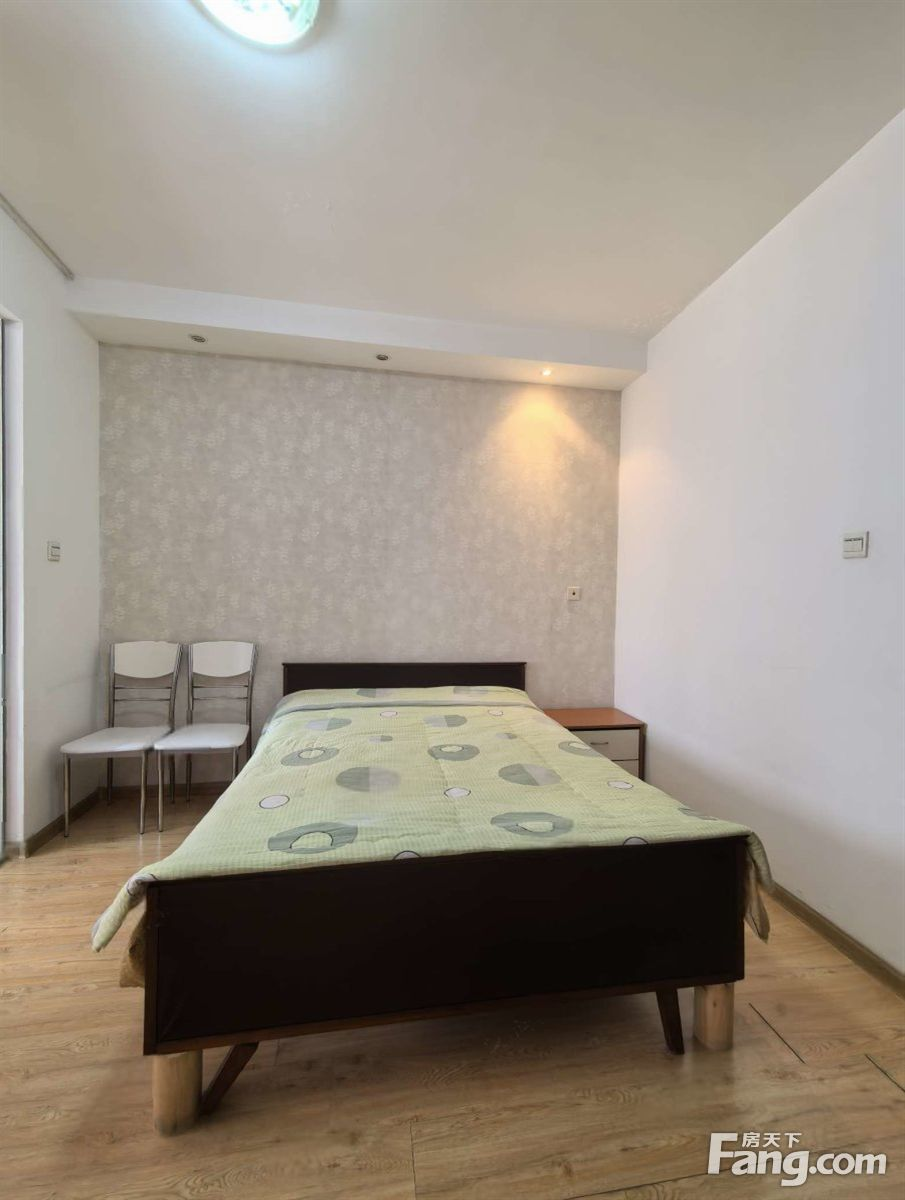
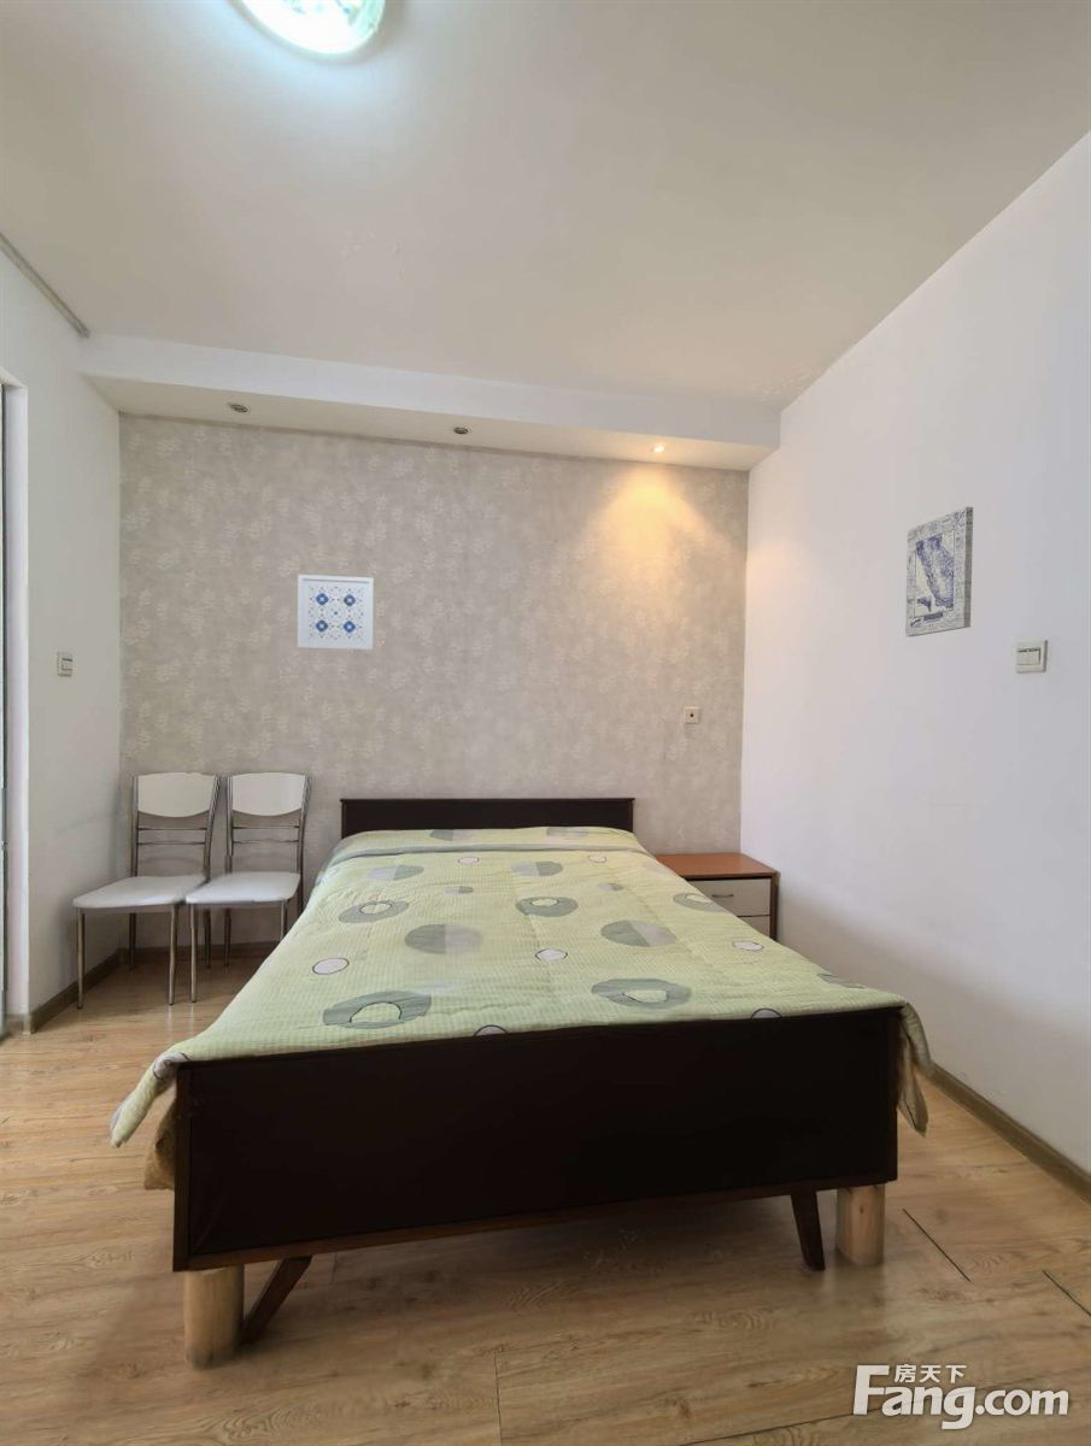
+ wall art [297,574,375,652]
+ wall art [904,506,974,637]
